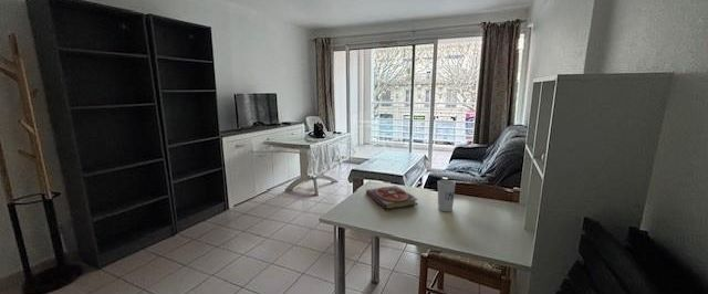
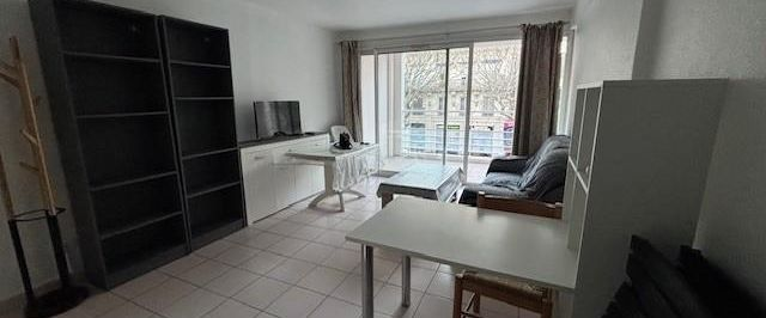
- cup [437,179,457,212]
- book [365,185,419,210]
